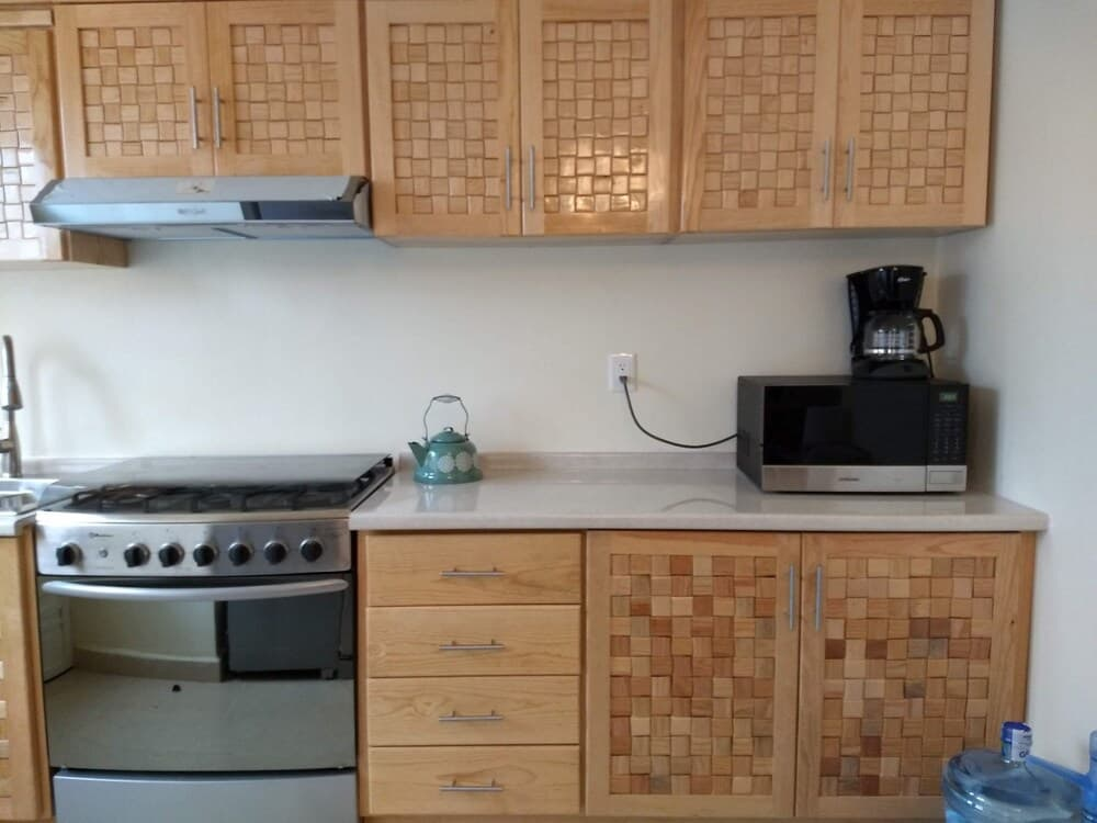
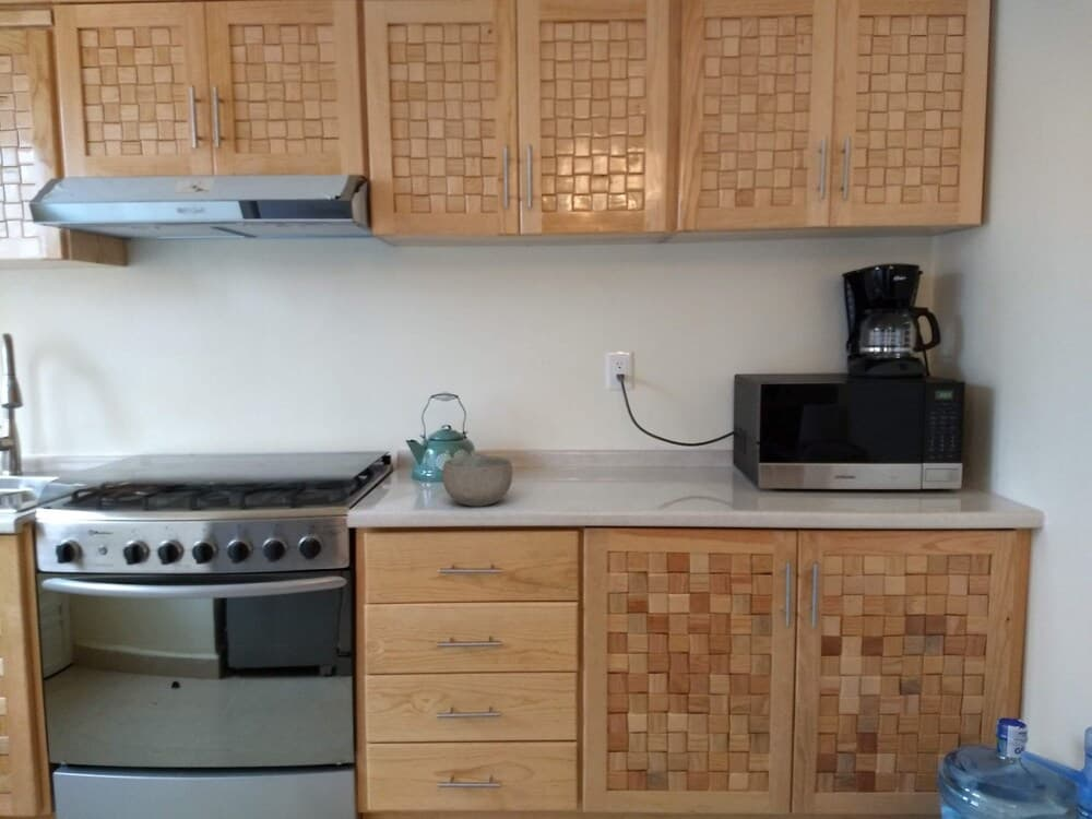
+ bowl [441,454,513,508]
